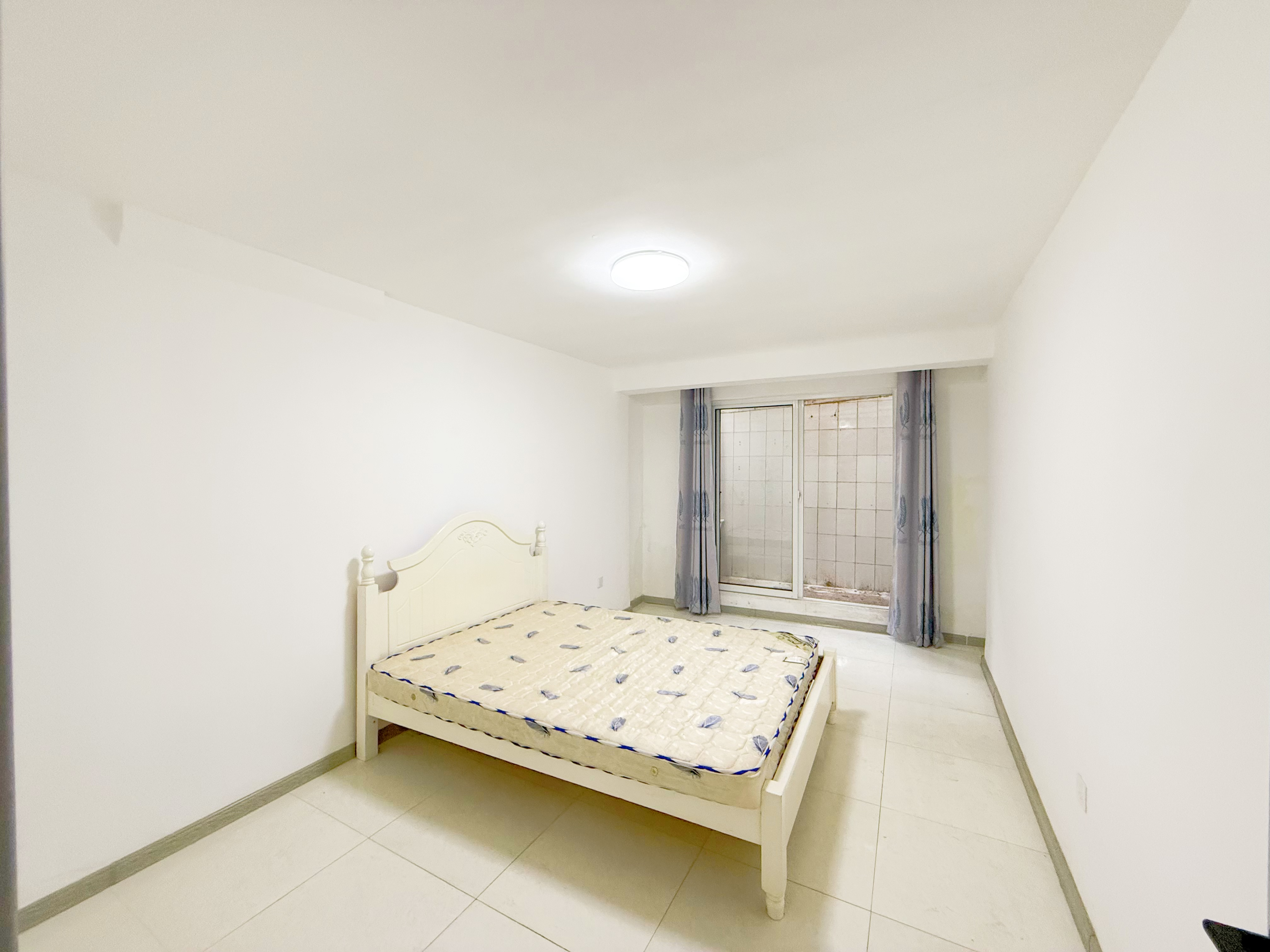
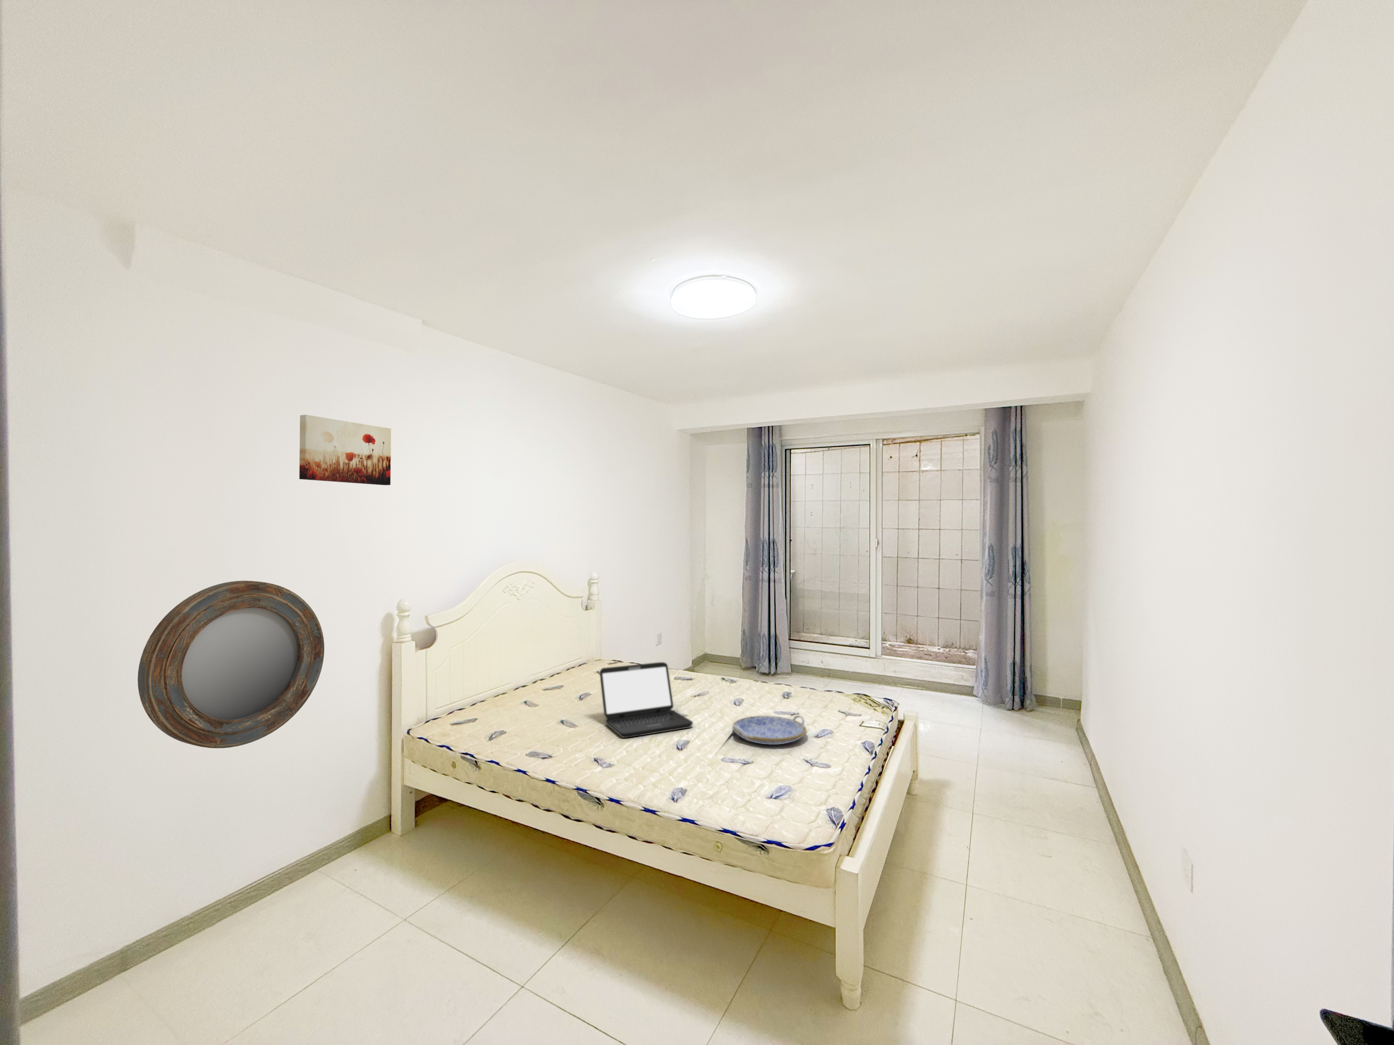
+ home mirror [137,581,325,749]
+ wall art [299,414,392,485]
+ laptop [599,662,694,738]
+ serving tray [732,715,807,745]
